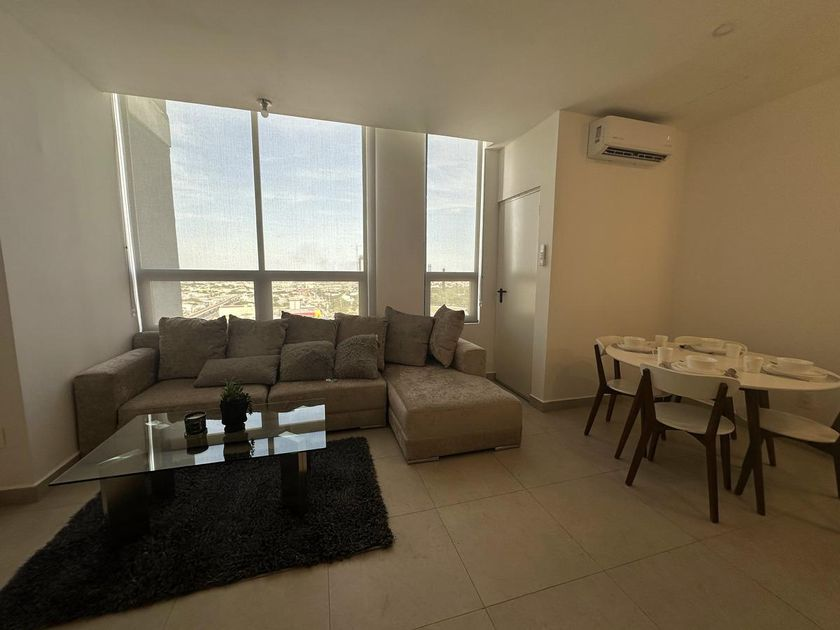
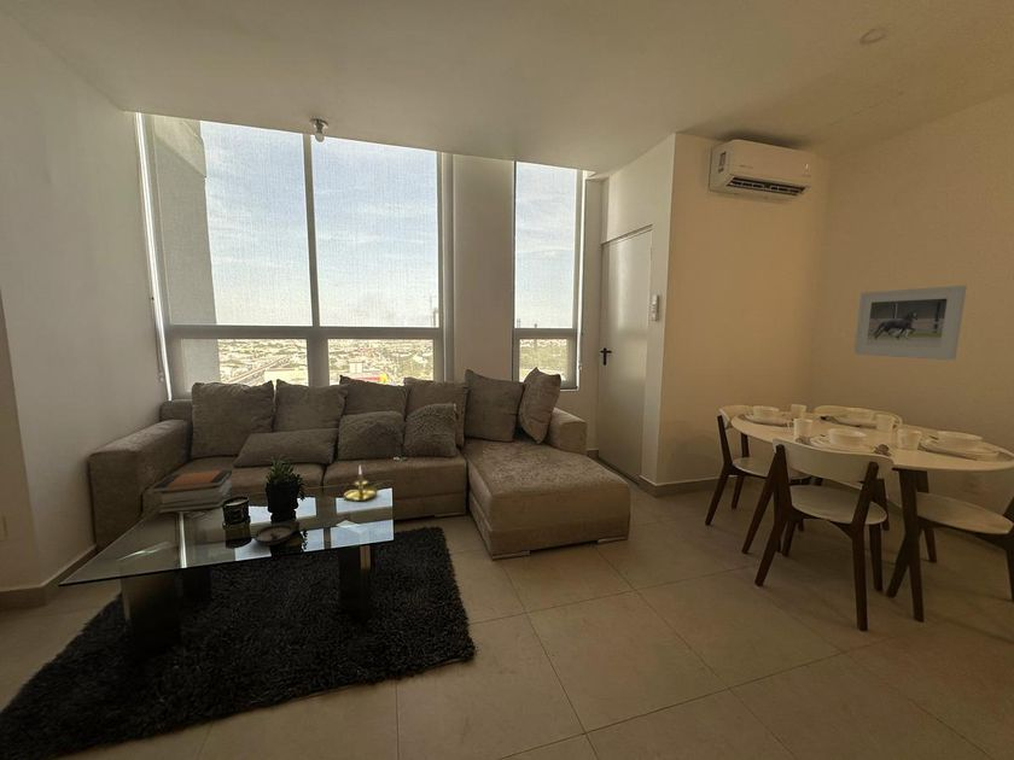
+ book stack [151,468,233,515]
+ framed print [852,285,968,361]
+ saucer [252,522,296,546]
+ candle holder [343,464,384,503]
